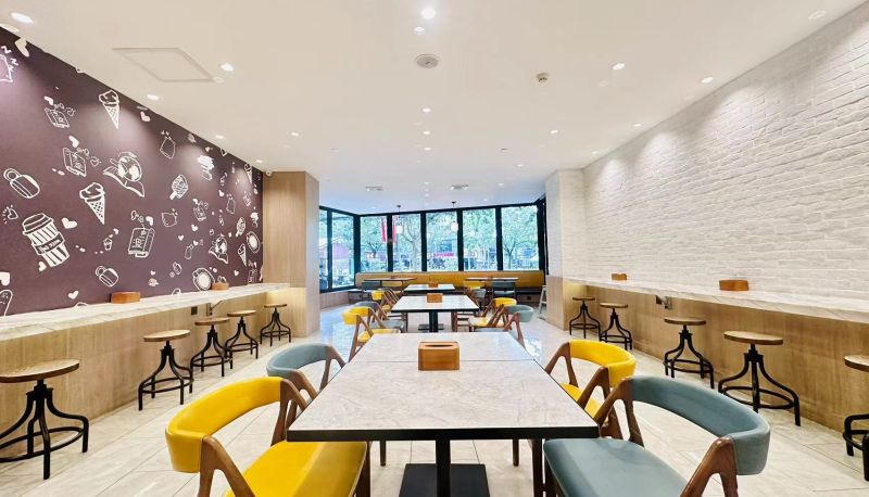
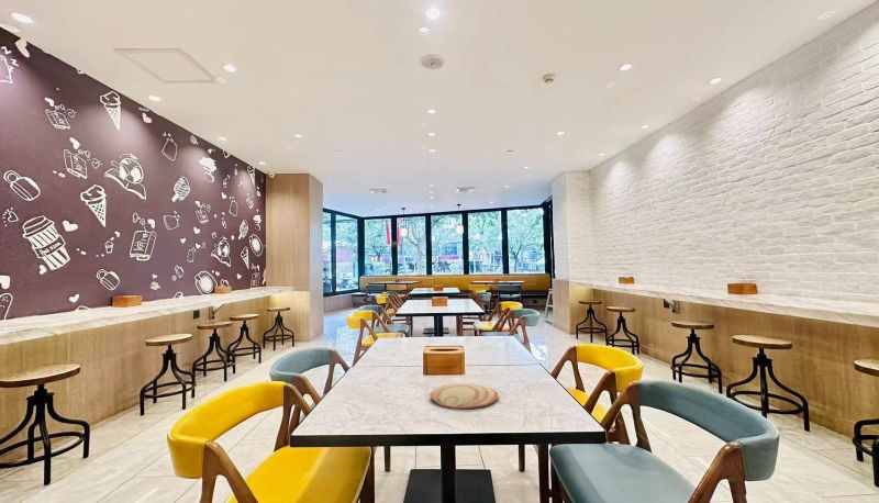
+ plate [429,382,499,411]
